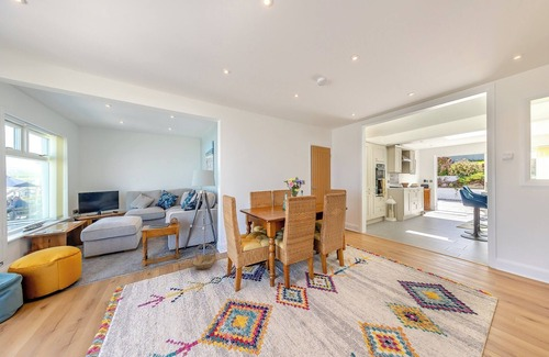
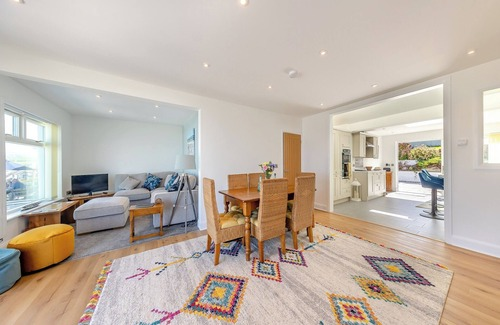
- basket [192,243,217,270]
